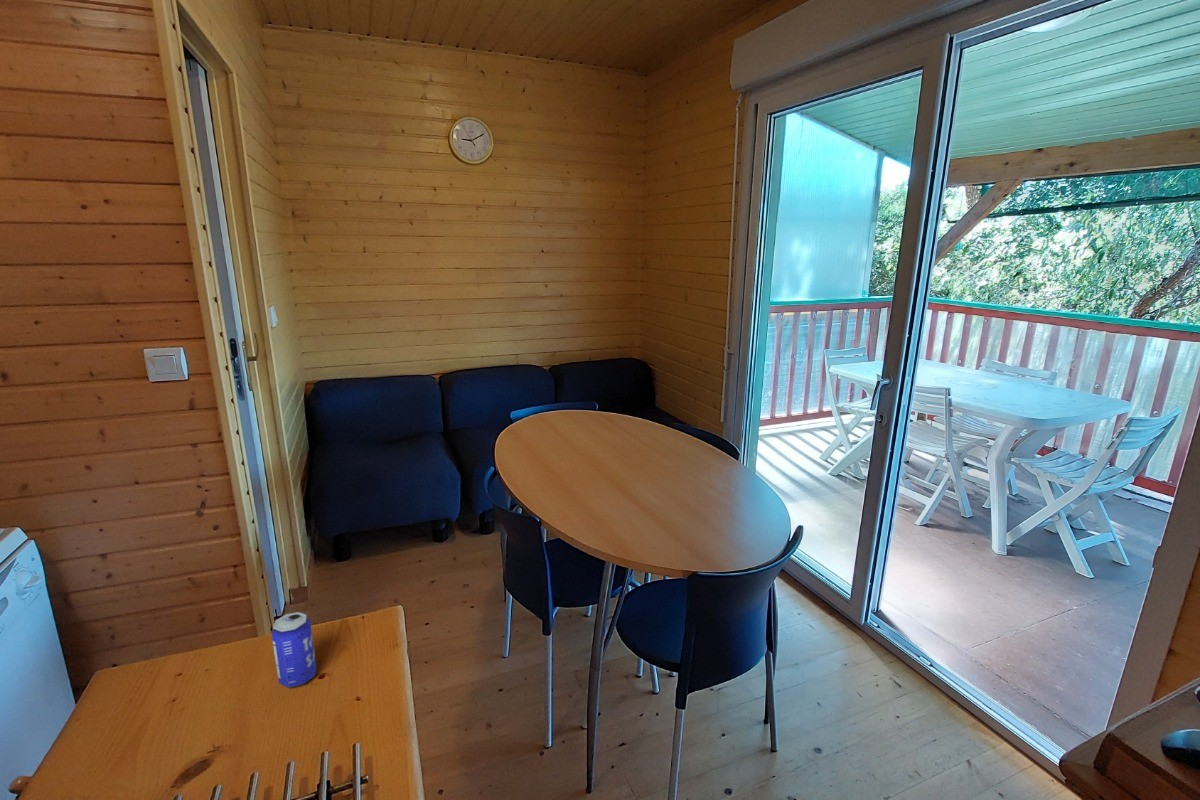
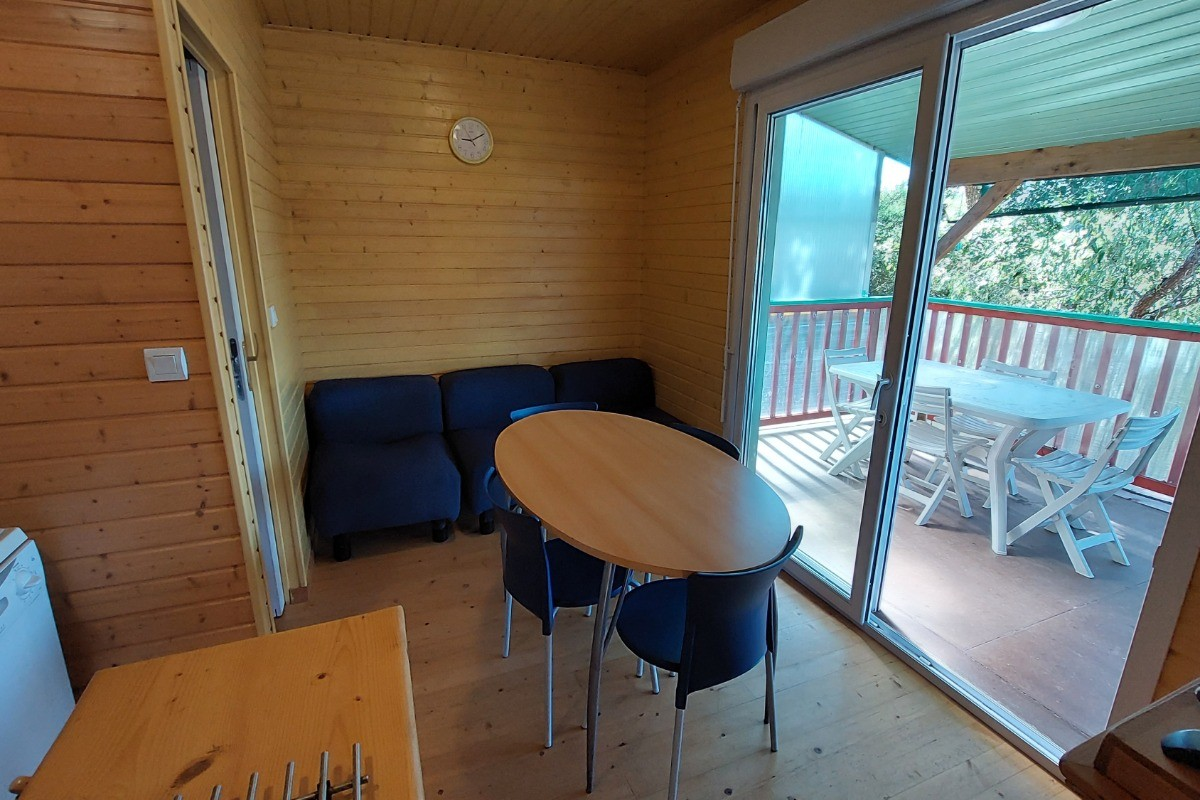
- beer can [271,611,317,689]
